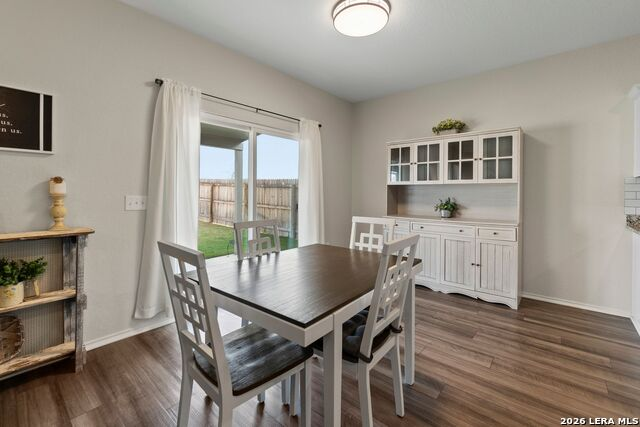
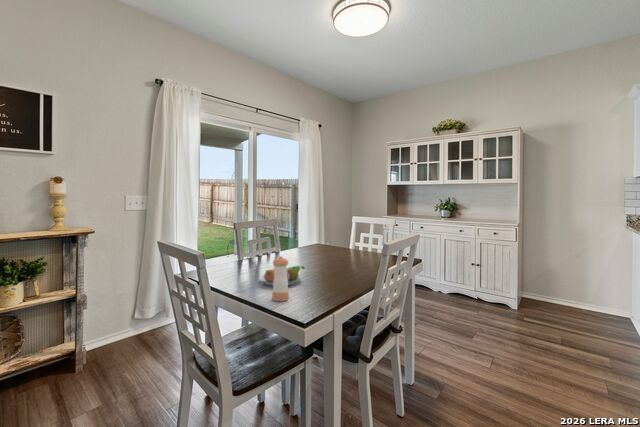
+ fruit bowl [258,265,306,287]
+ pepper shaker [271,255,290,302]
